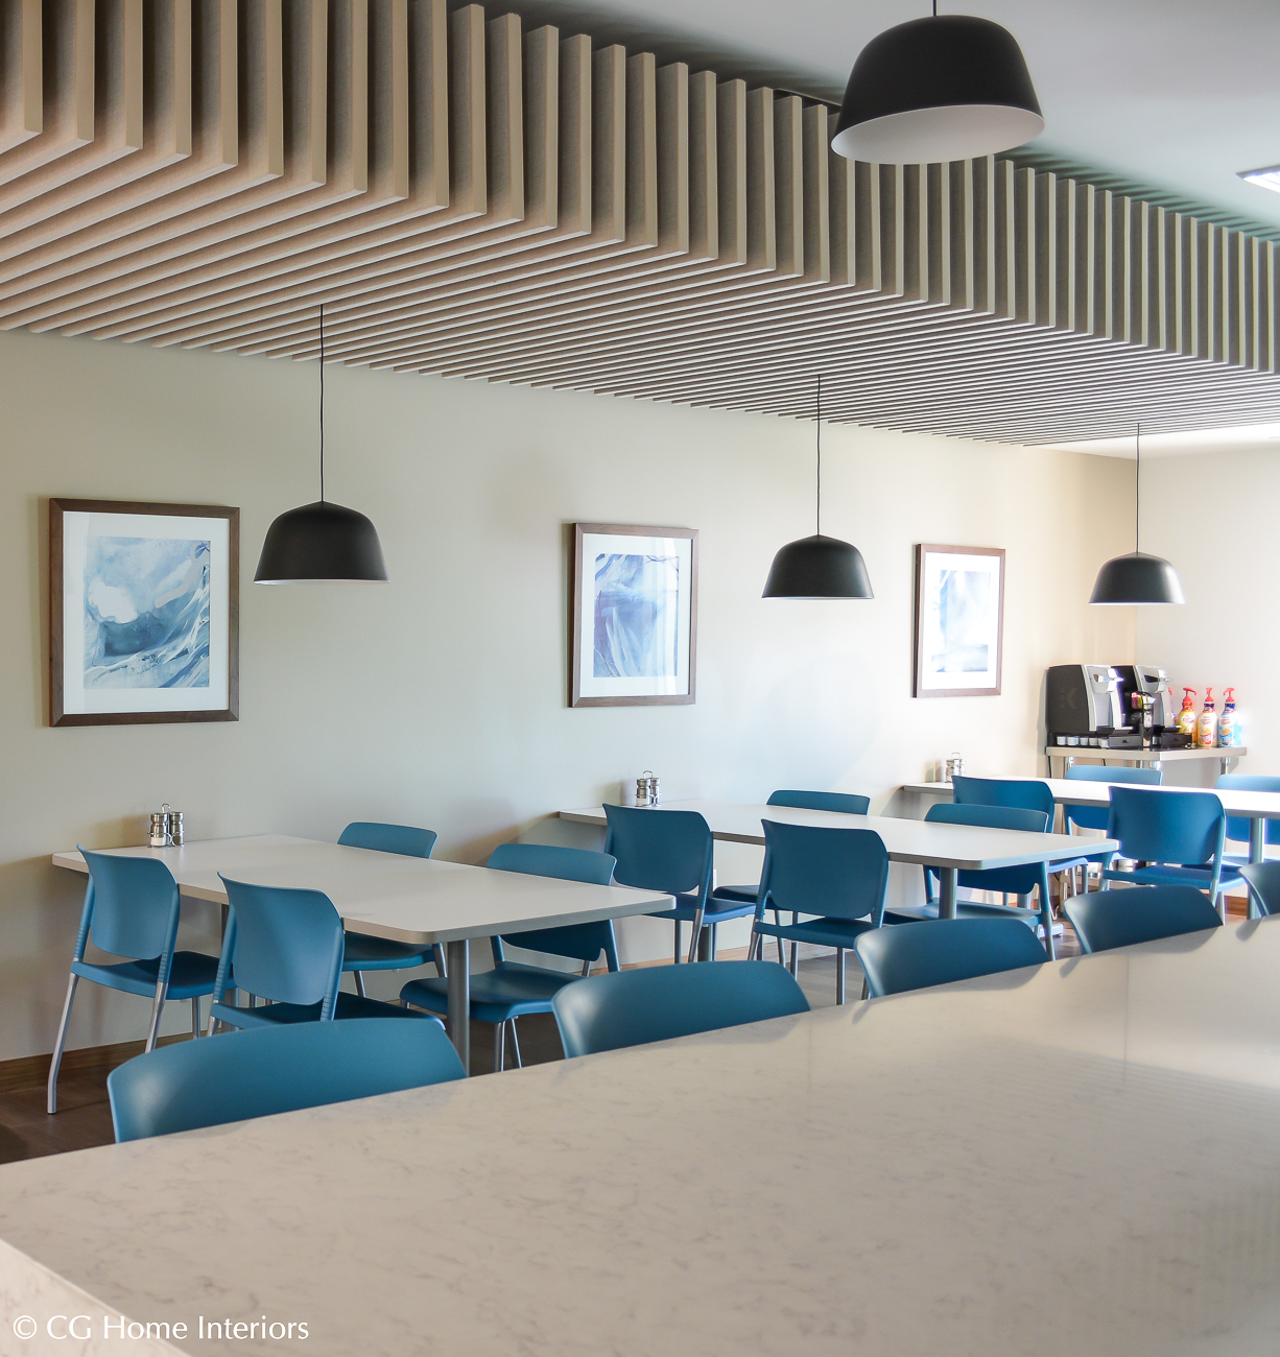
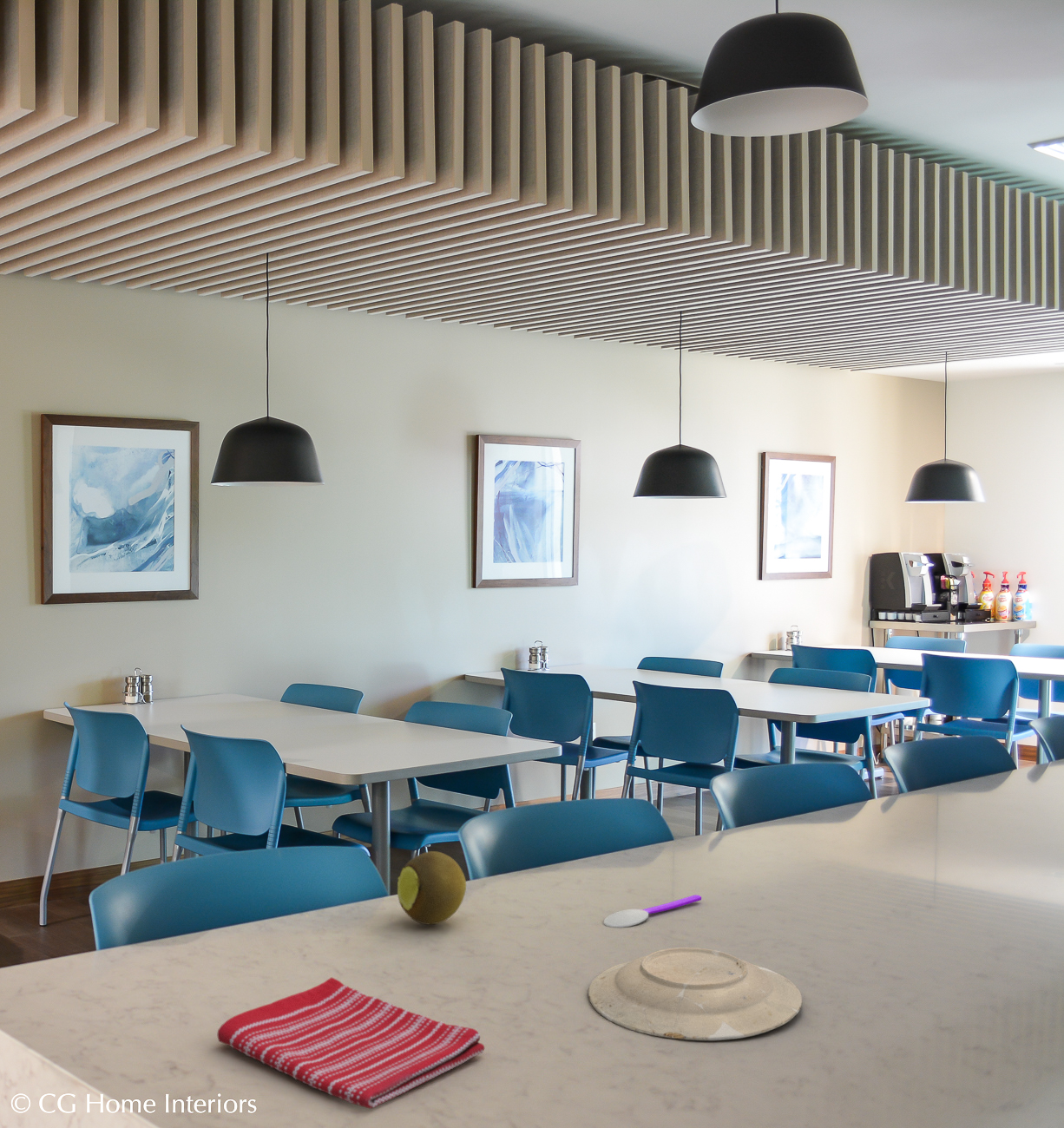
+ plate [588,947,803,1041]
+ dish towel [217,977,485,1110]
+ fruit [397,850,467,926]
+ spoon [602,894,702,928]
